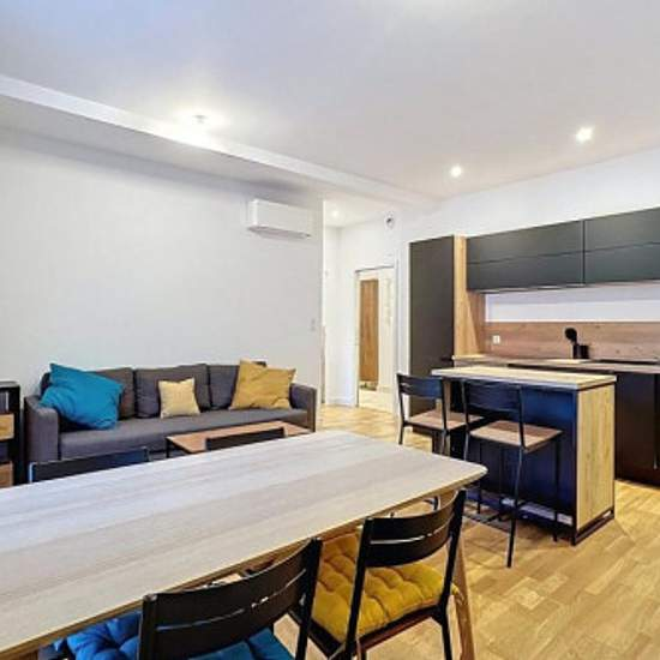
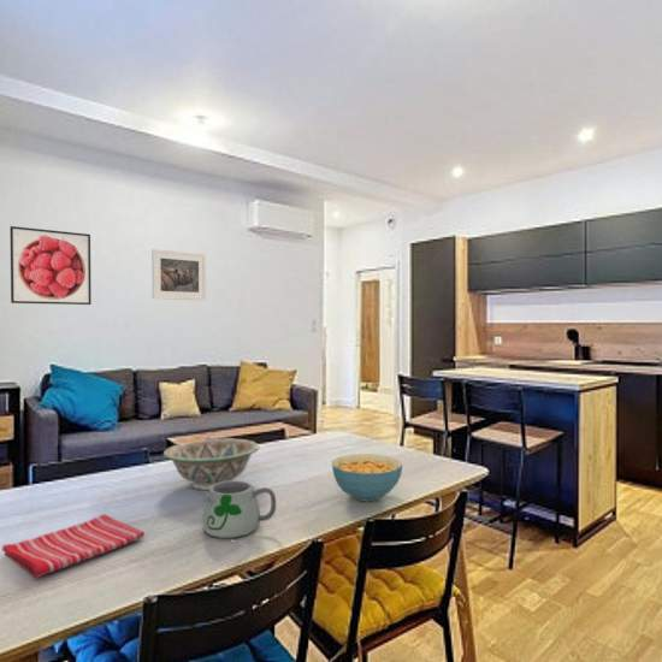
+ cereal bowl [331,453,403,502]
+ decorative bowl [162,437,260,491]
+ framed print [8,225,93,306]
+ dish towel [1,513,146,579]
+ mug [201,480,277,548]
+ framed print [150,248,207,301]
